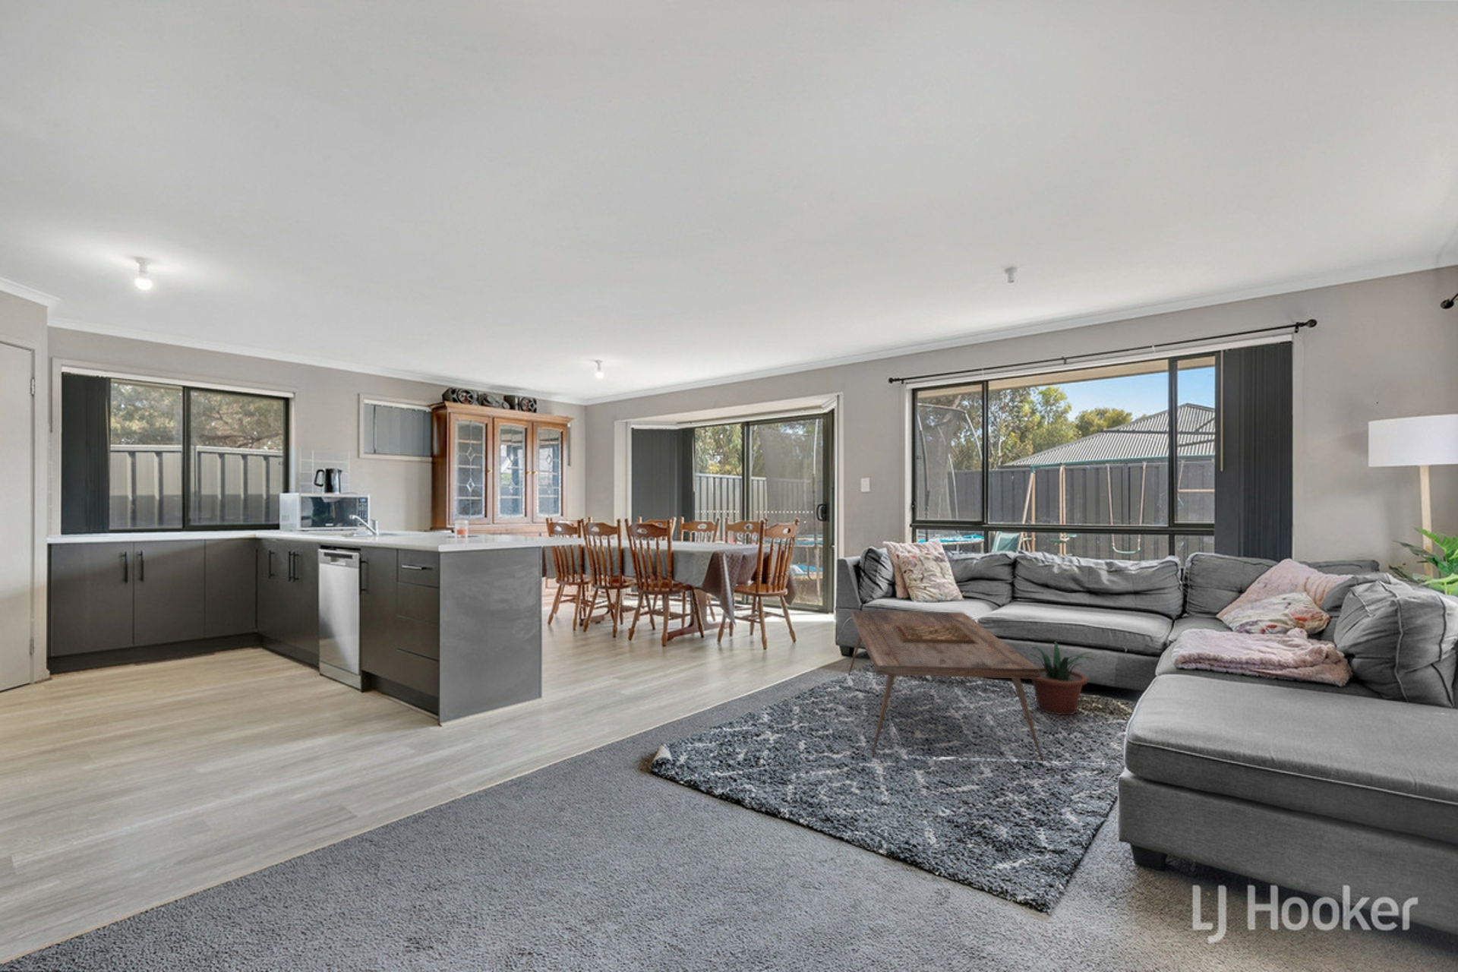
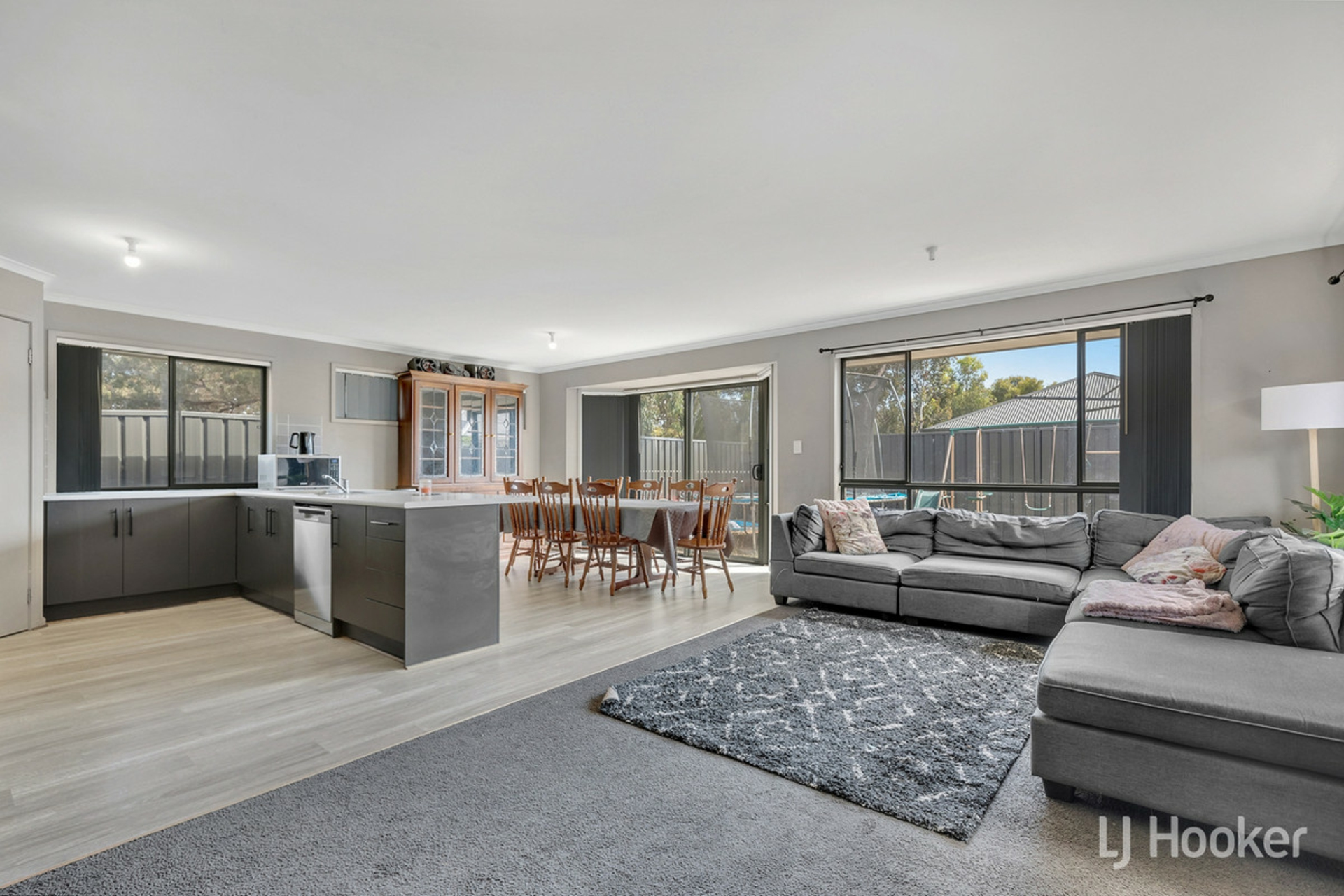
- potted plant [1031,641,1096,715]
- coffee table [846,610,1045,763]
